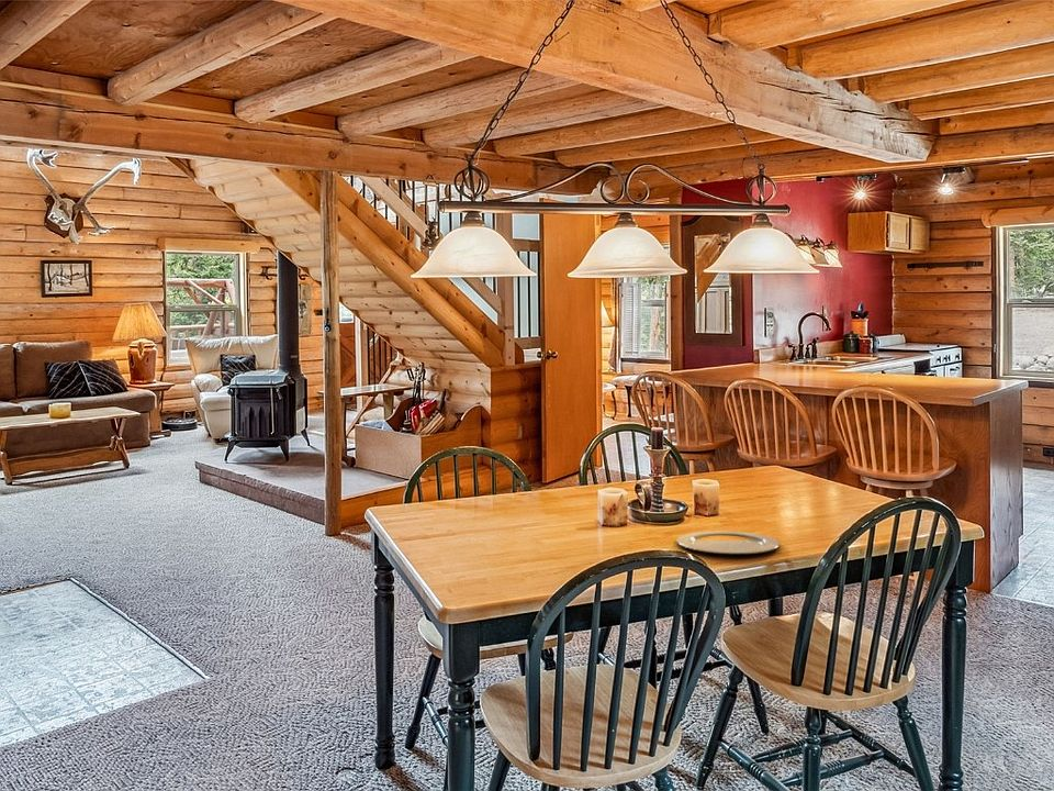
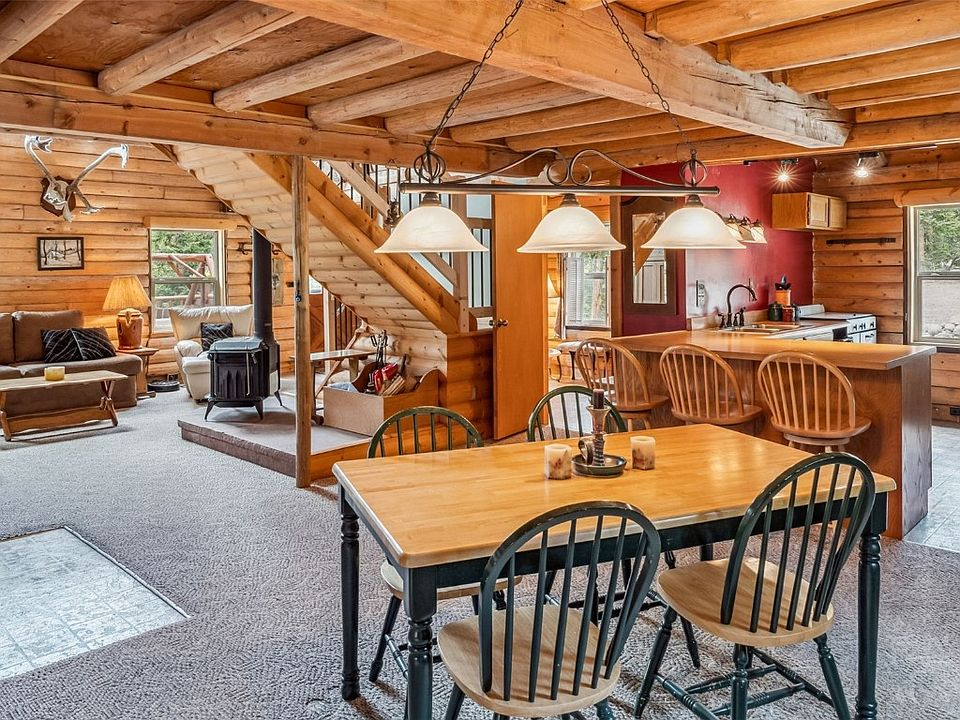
- plate [675,530,781,555]
